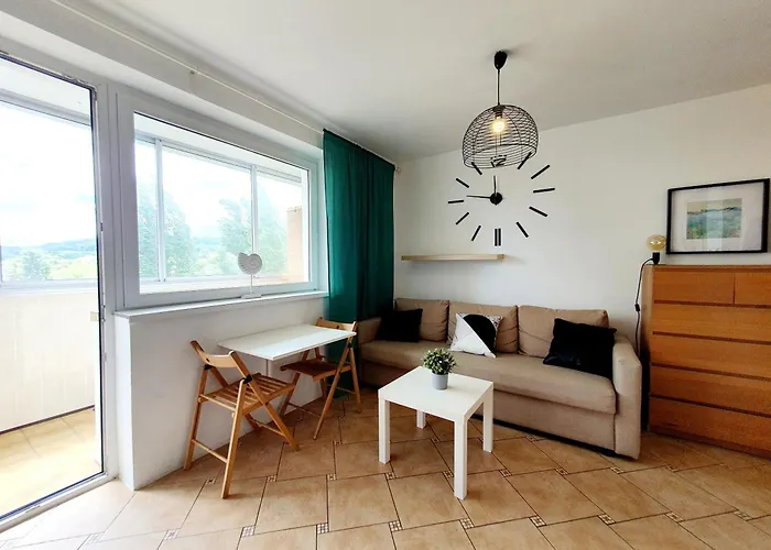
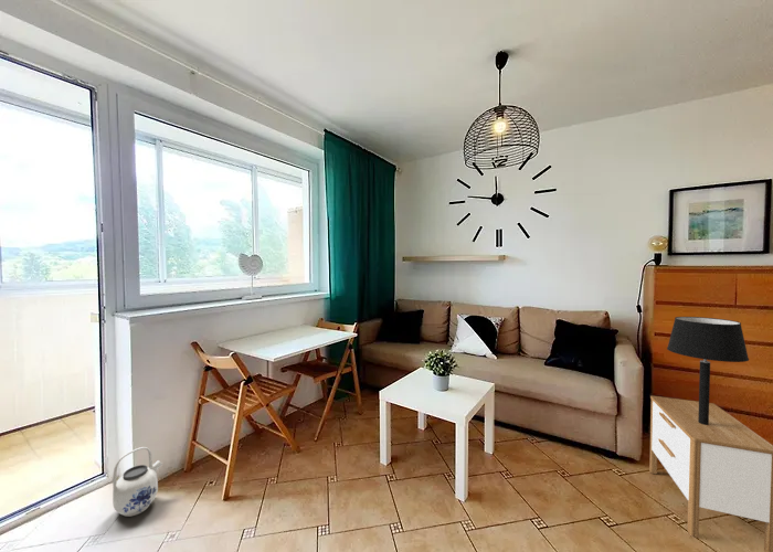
+ table lamp [666,316,750,425]
+ teapot [112,446,163,518]
+ nightstand [648,395,773,552]
